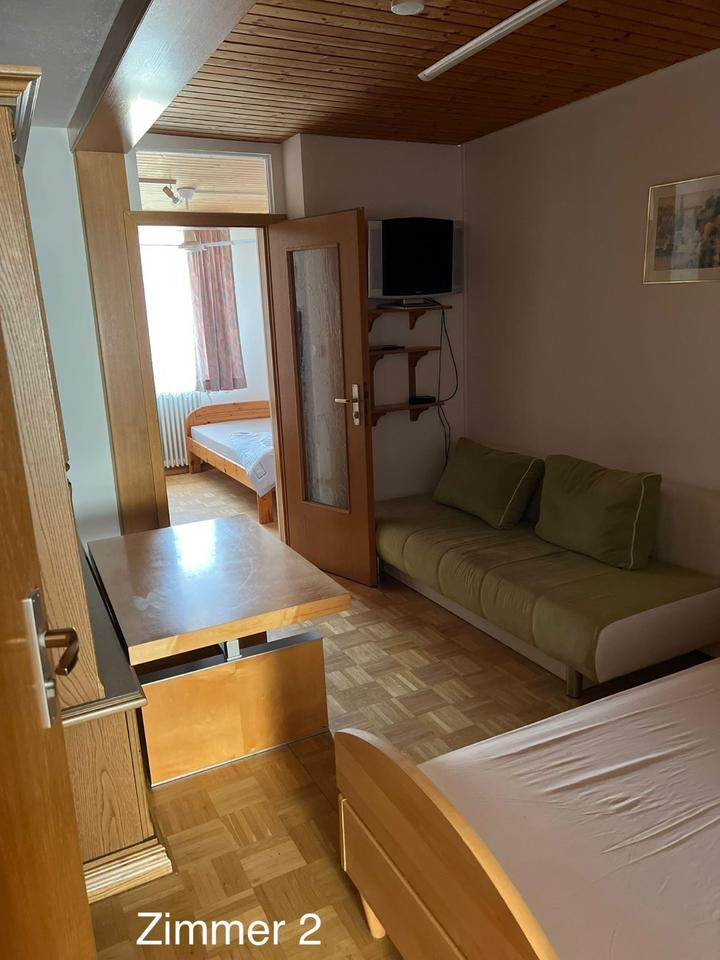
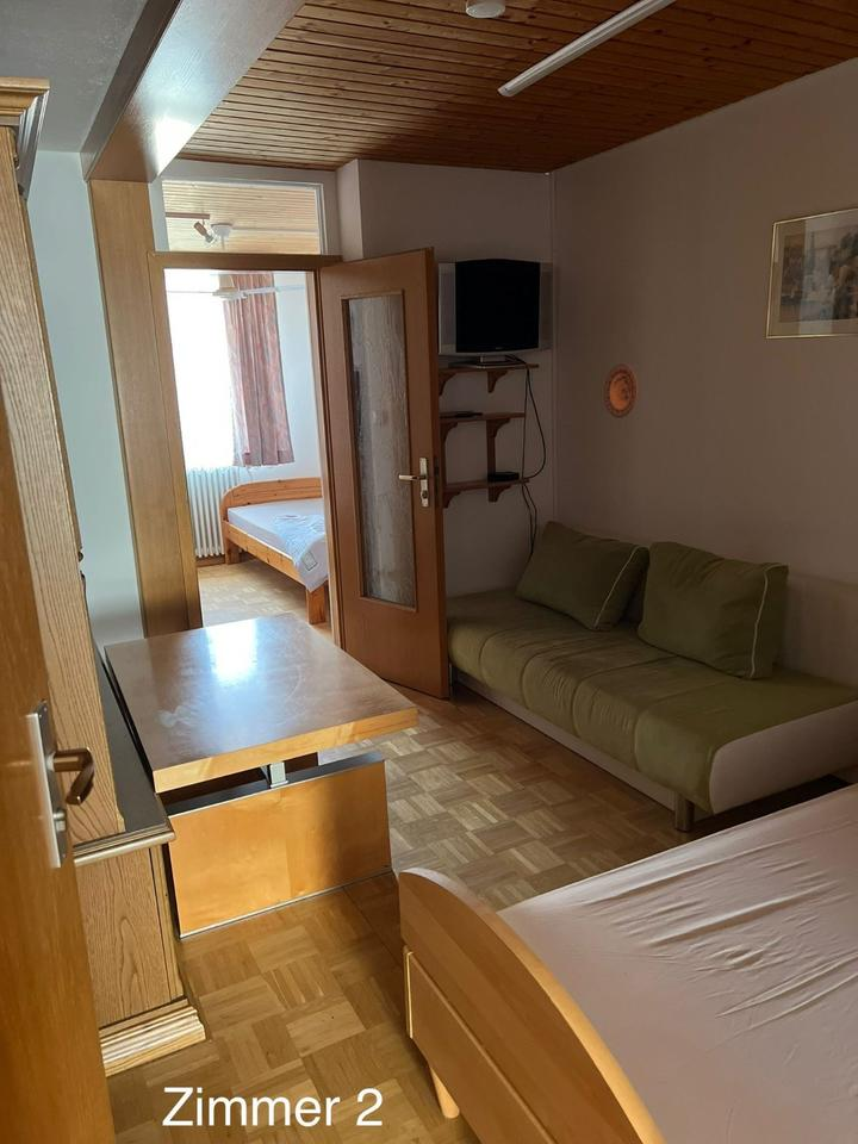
+ decorative plate [603,363,639,419]
